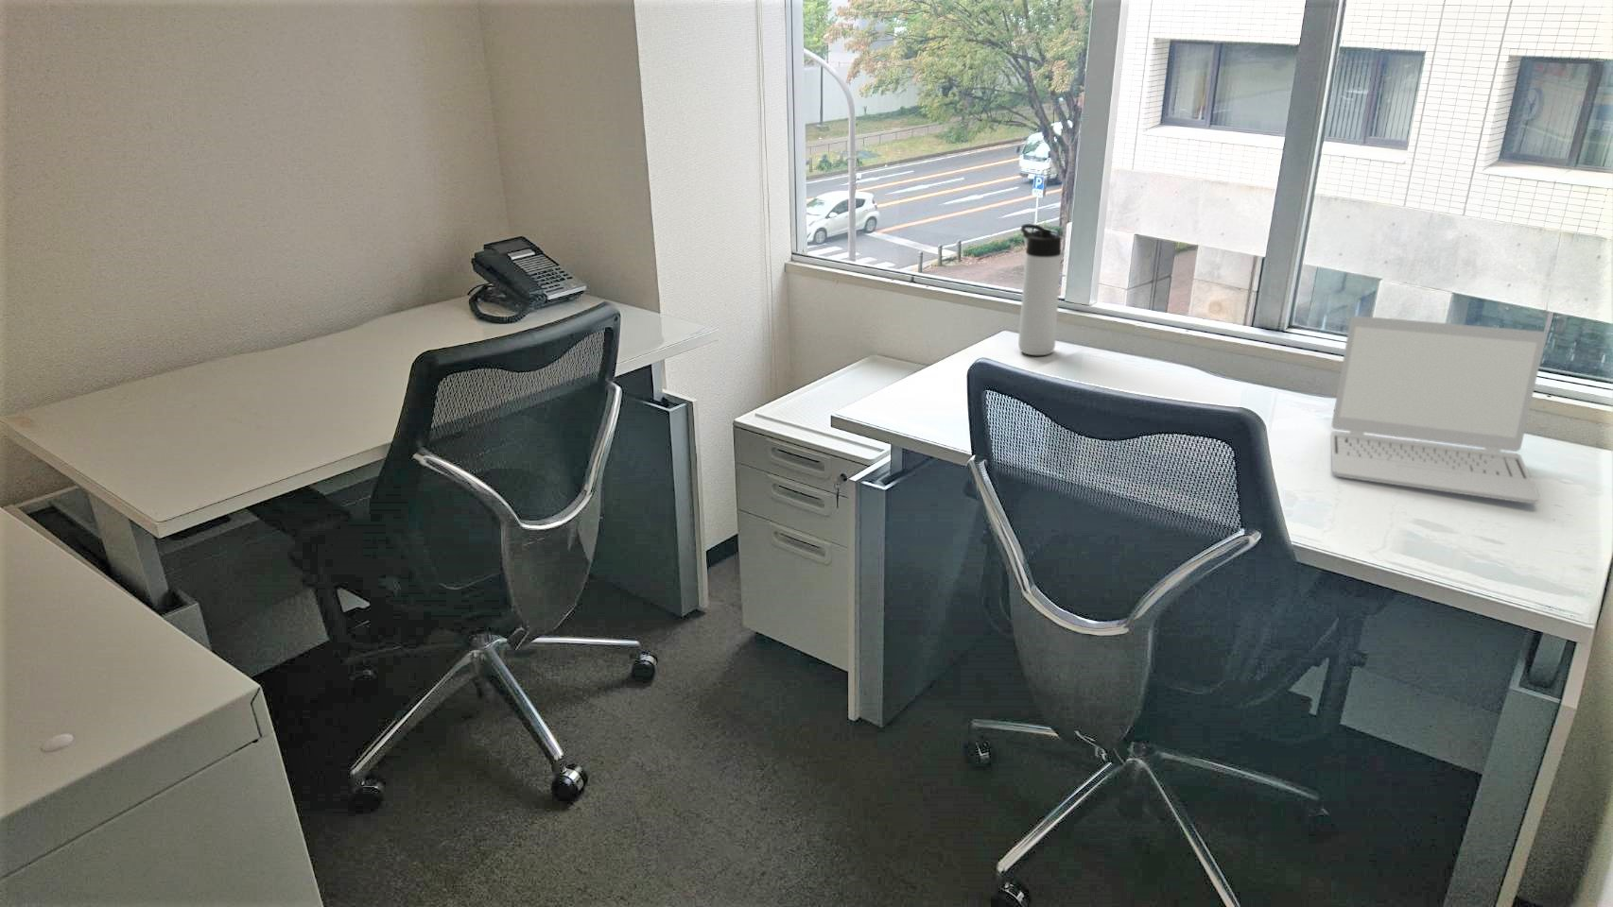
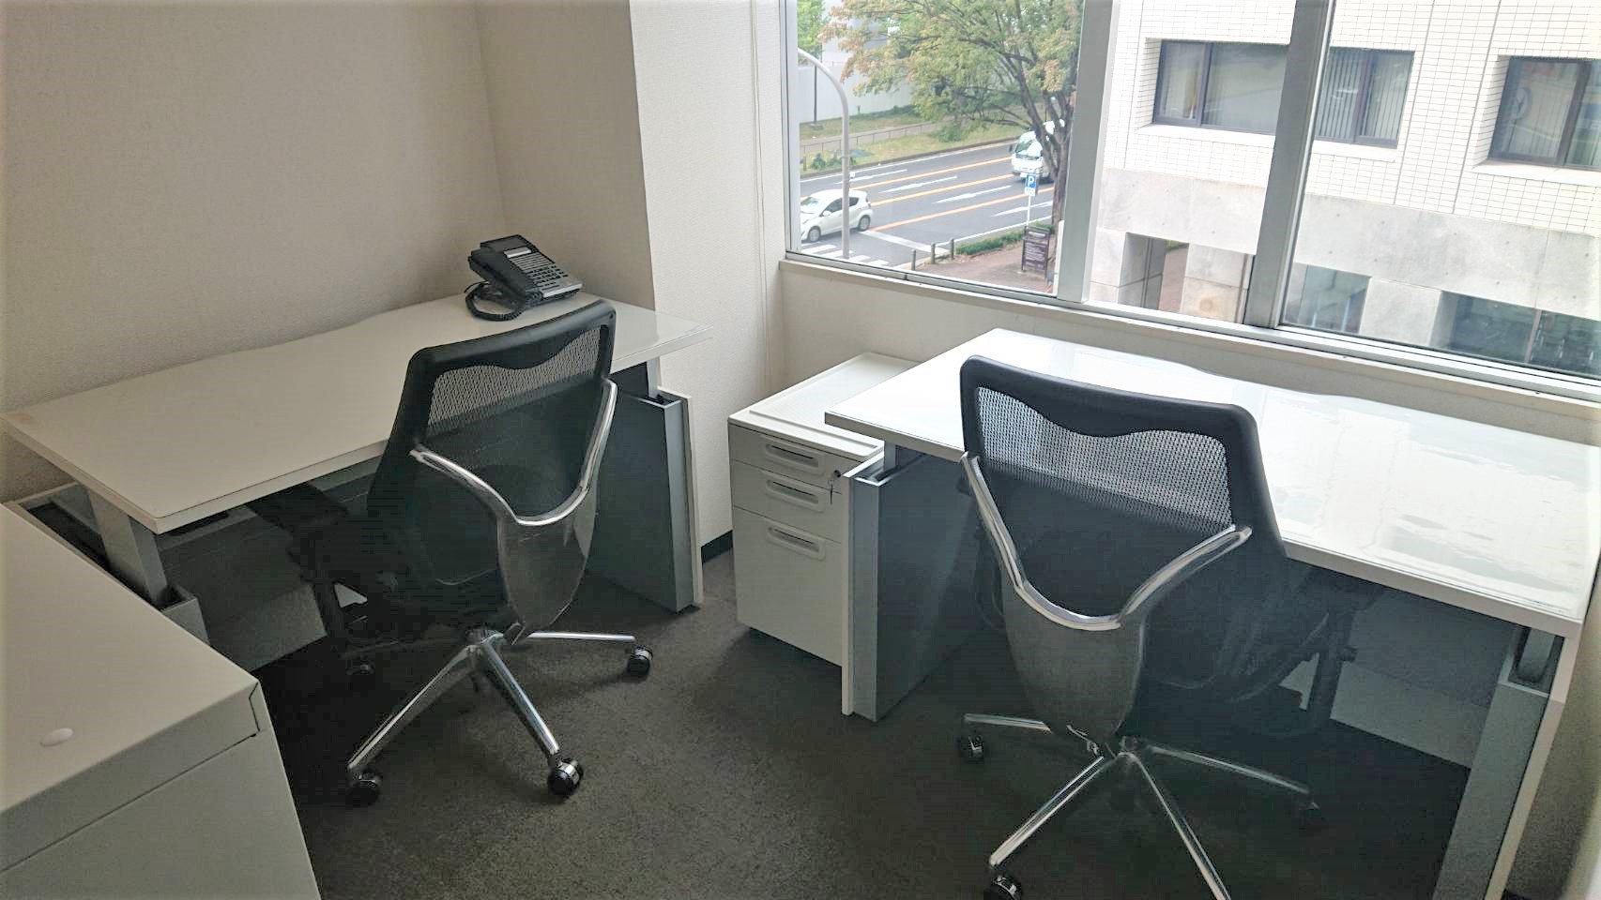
- laptop [1331,315,1547,505]
- thermos bottle [1017,223,1061,357]
